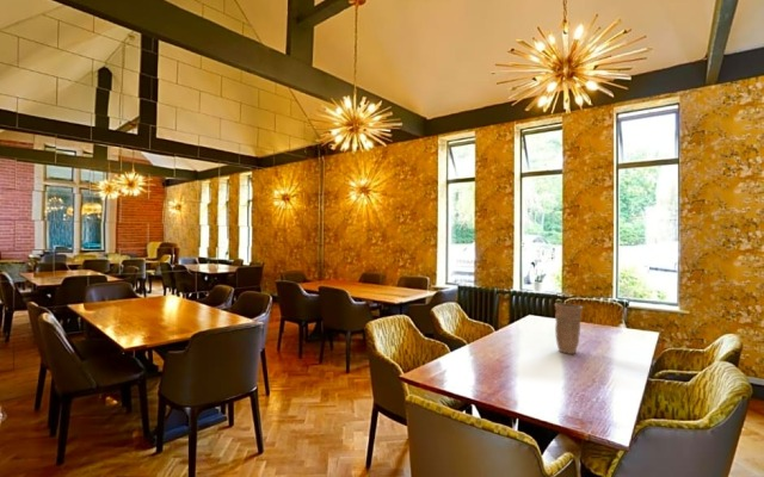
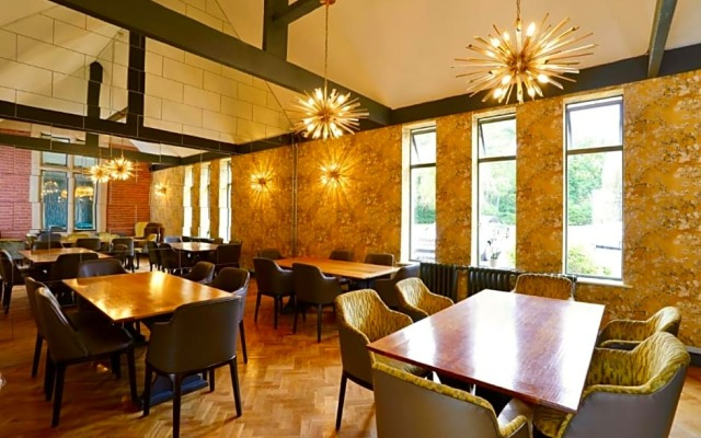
- vase [553,302,584,355]
